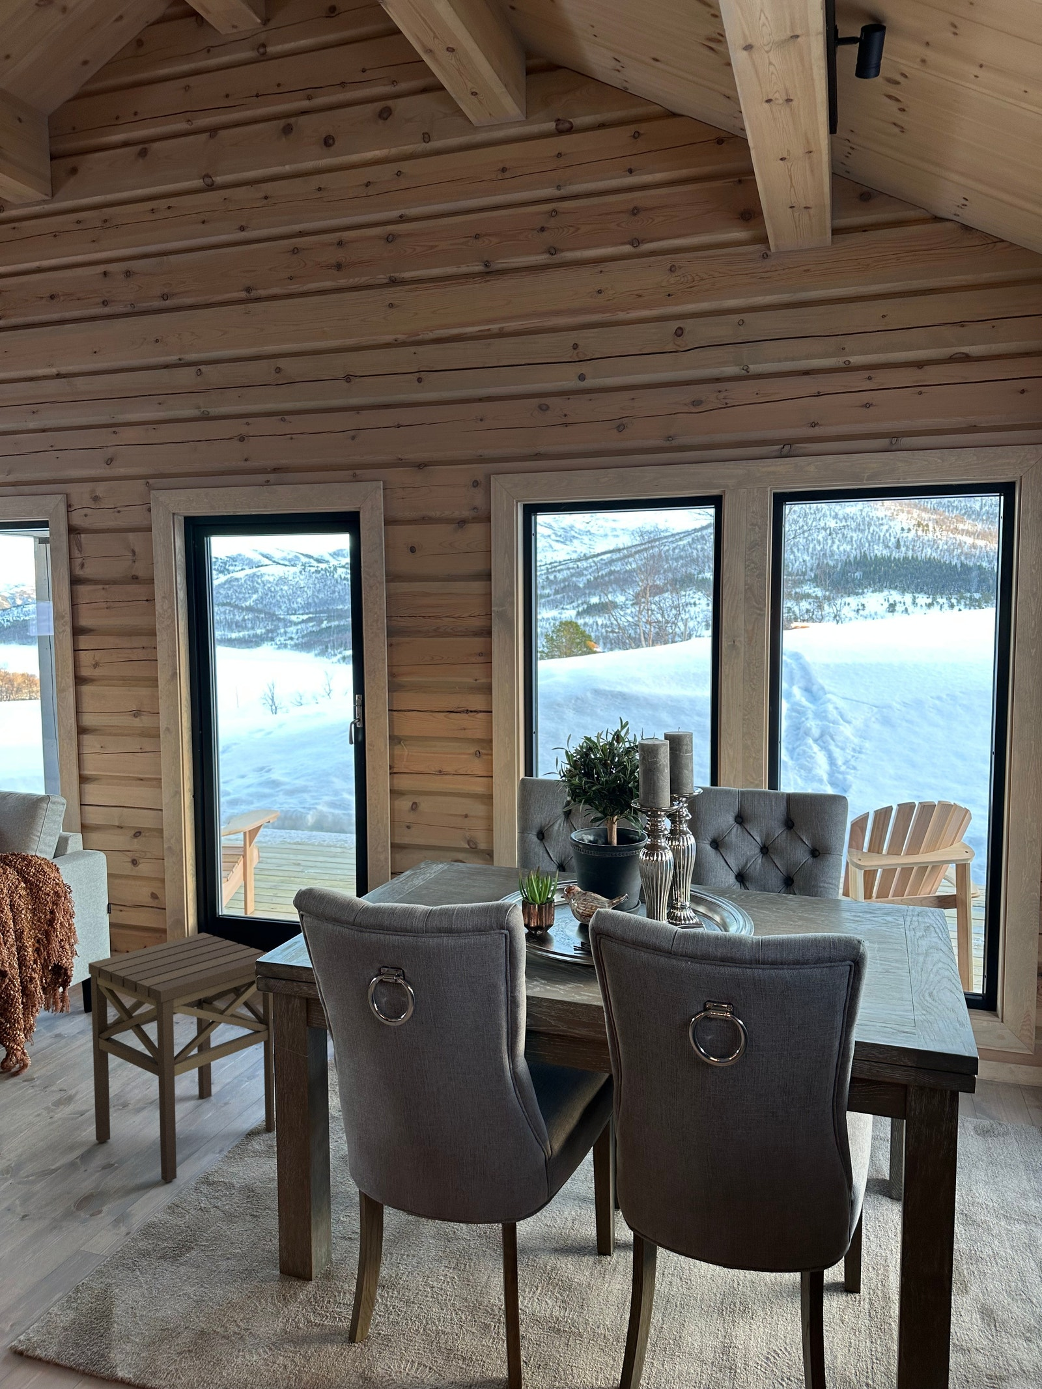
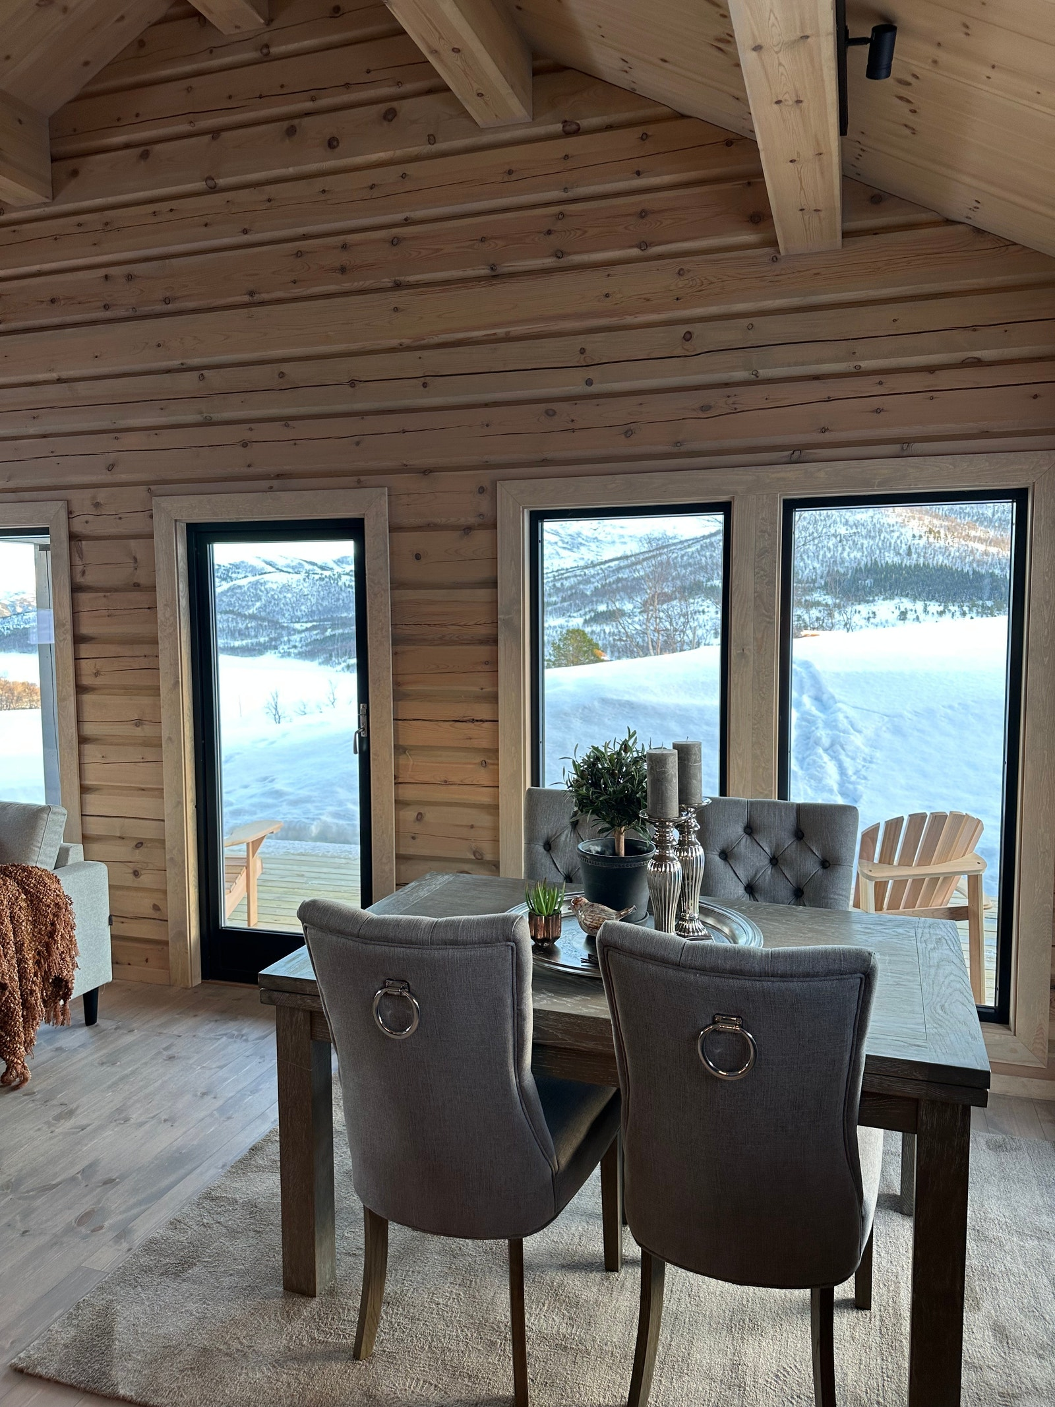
- side table [88,931,275,1182]
